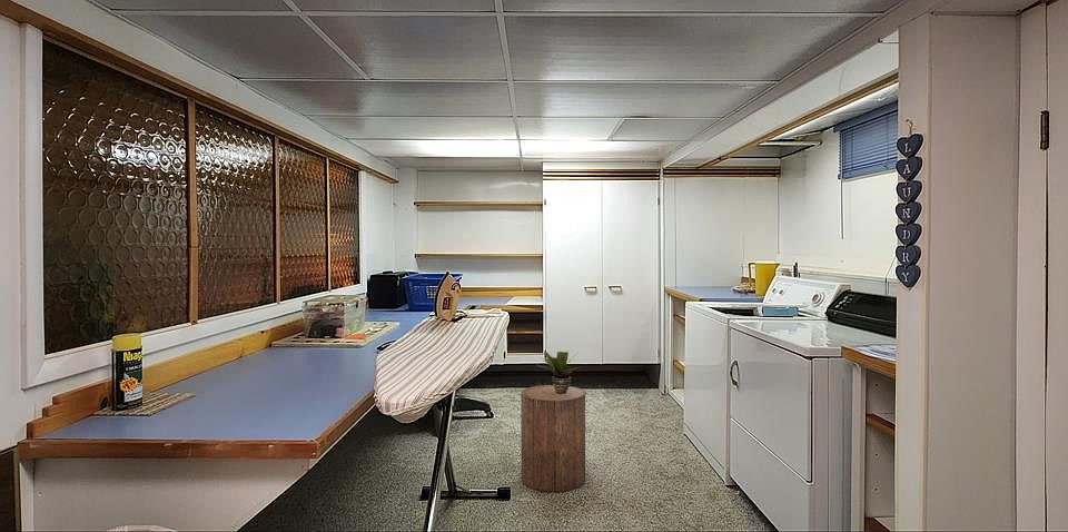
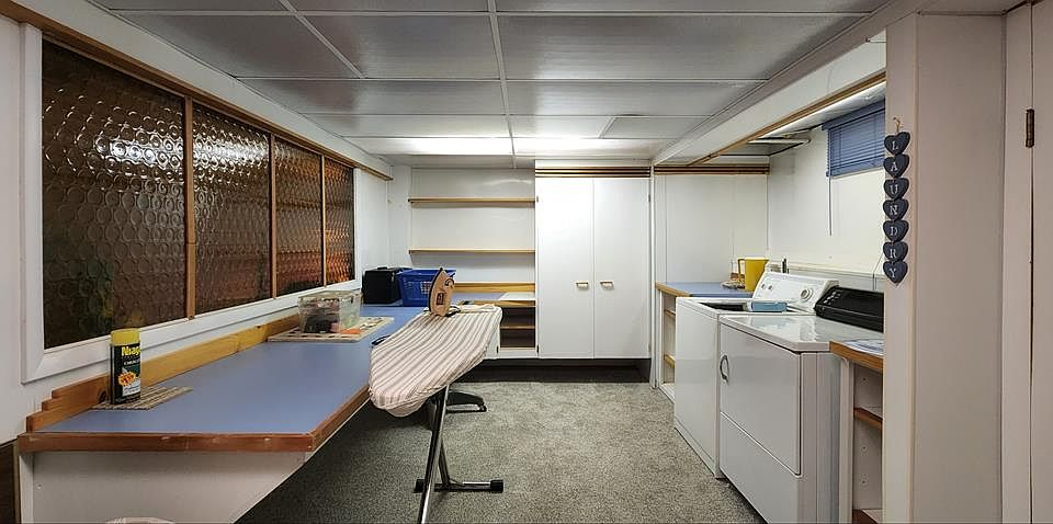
- stool [520,384,586,493]
- potted plant [535,351,581,394]
